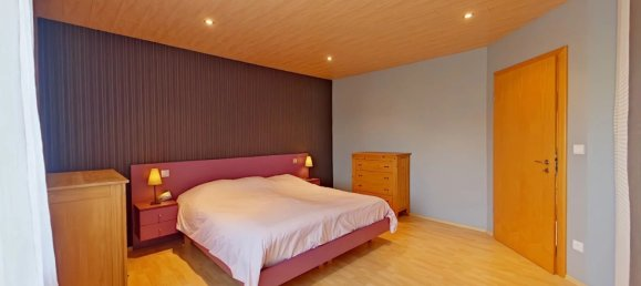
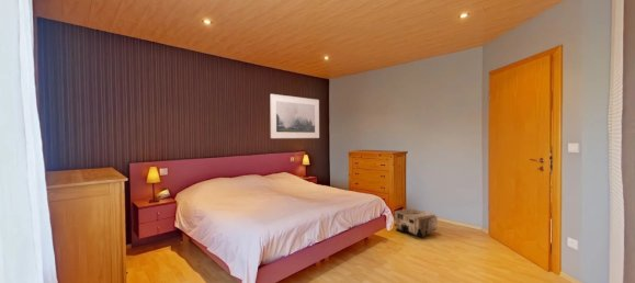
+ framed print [269,93,320,139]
+ pouf [393,207,439,239]
